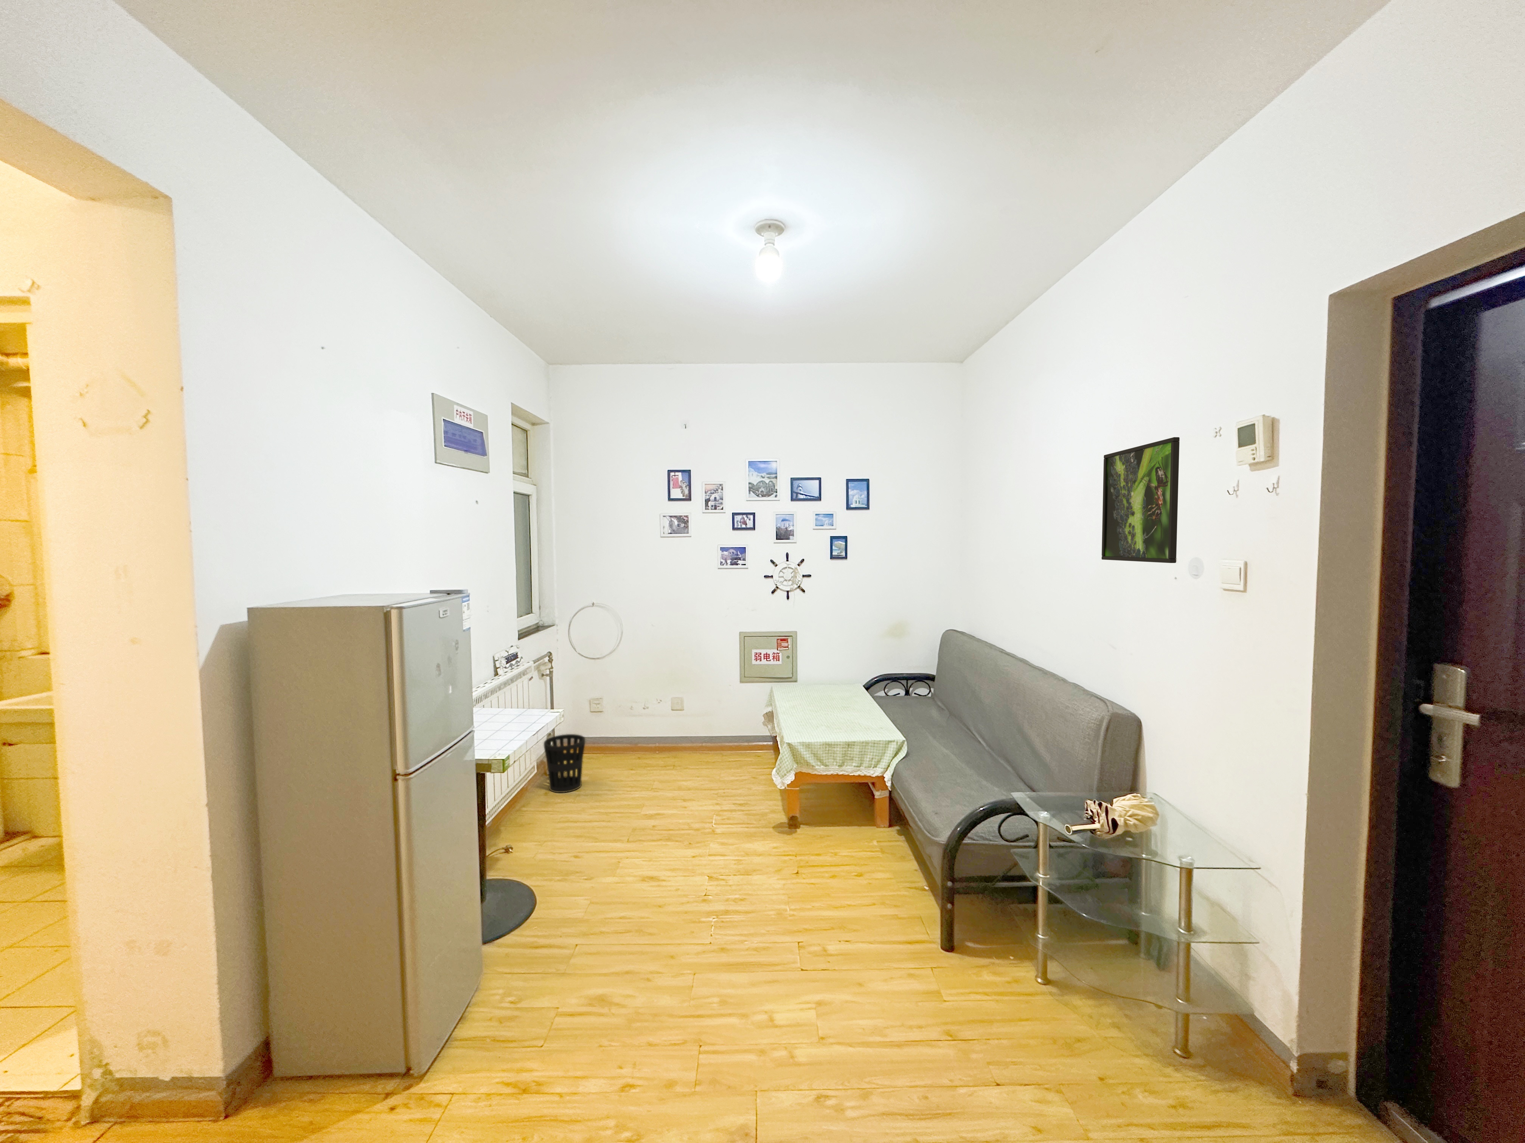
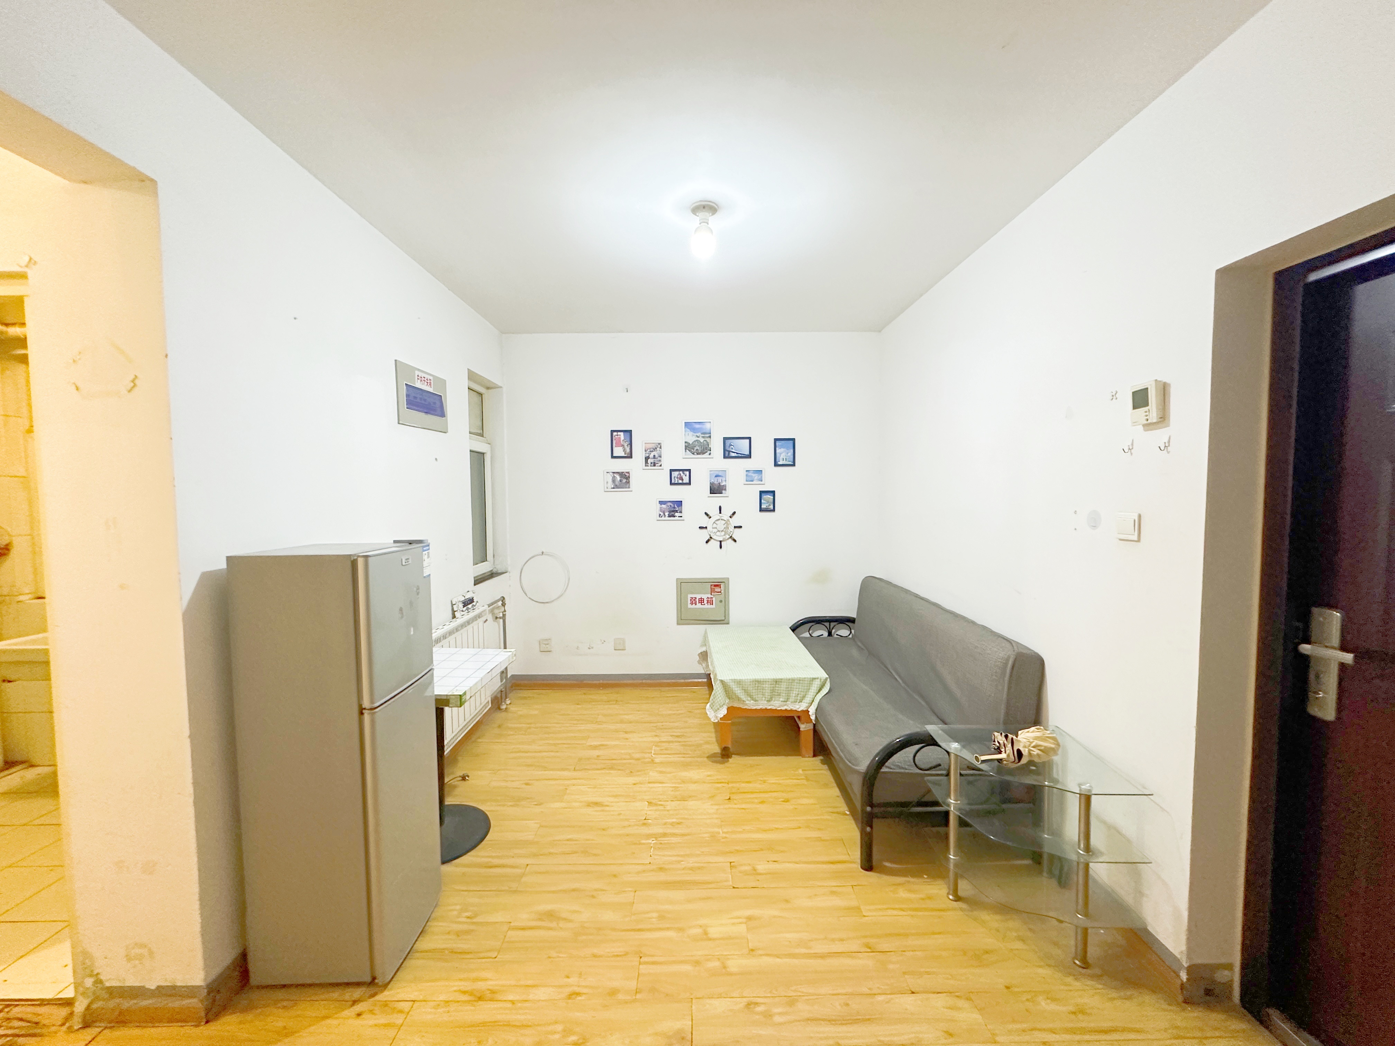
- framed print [1101,437,1180,563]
- wastebasket [543,734,586,792]
